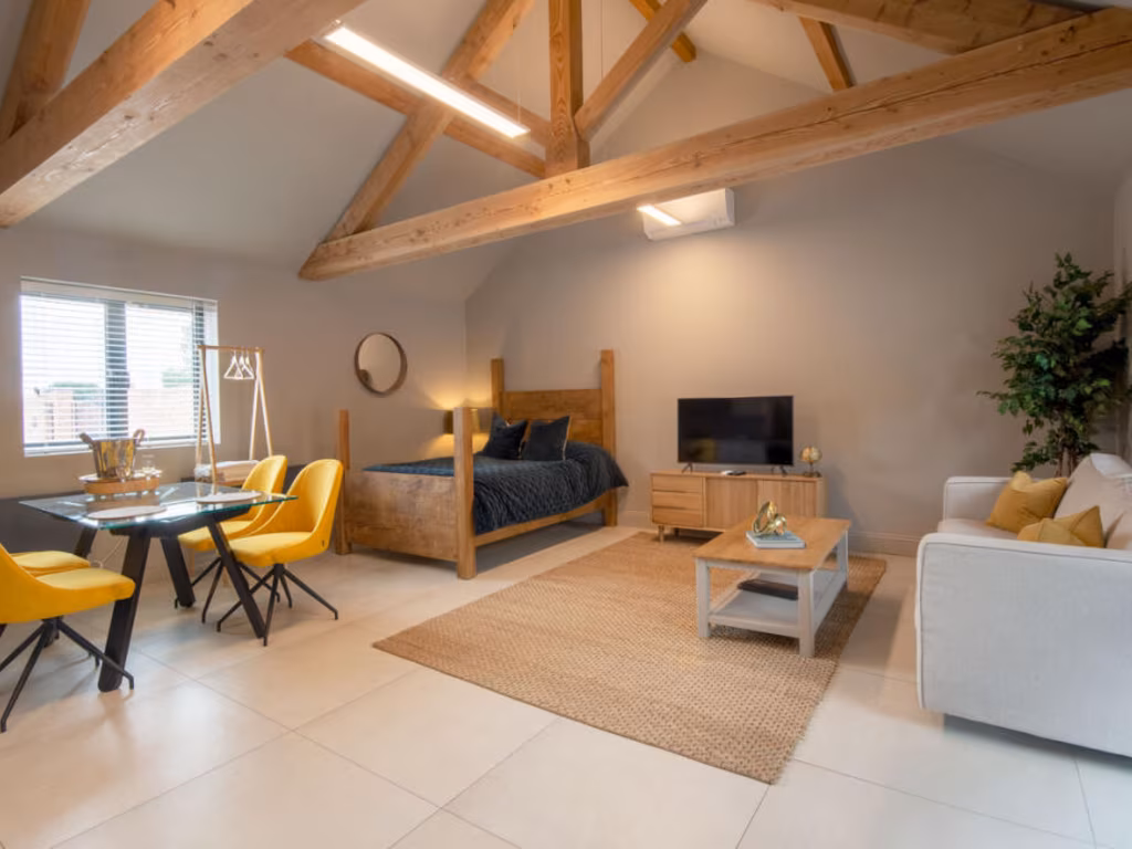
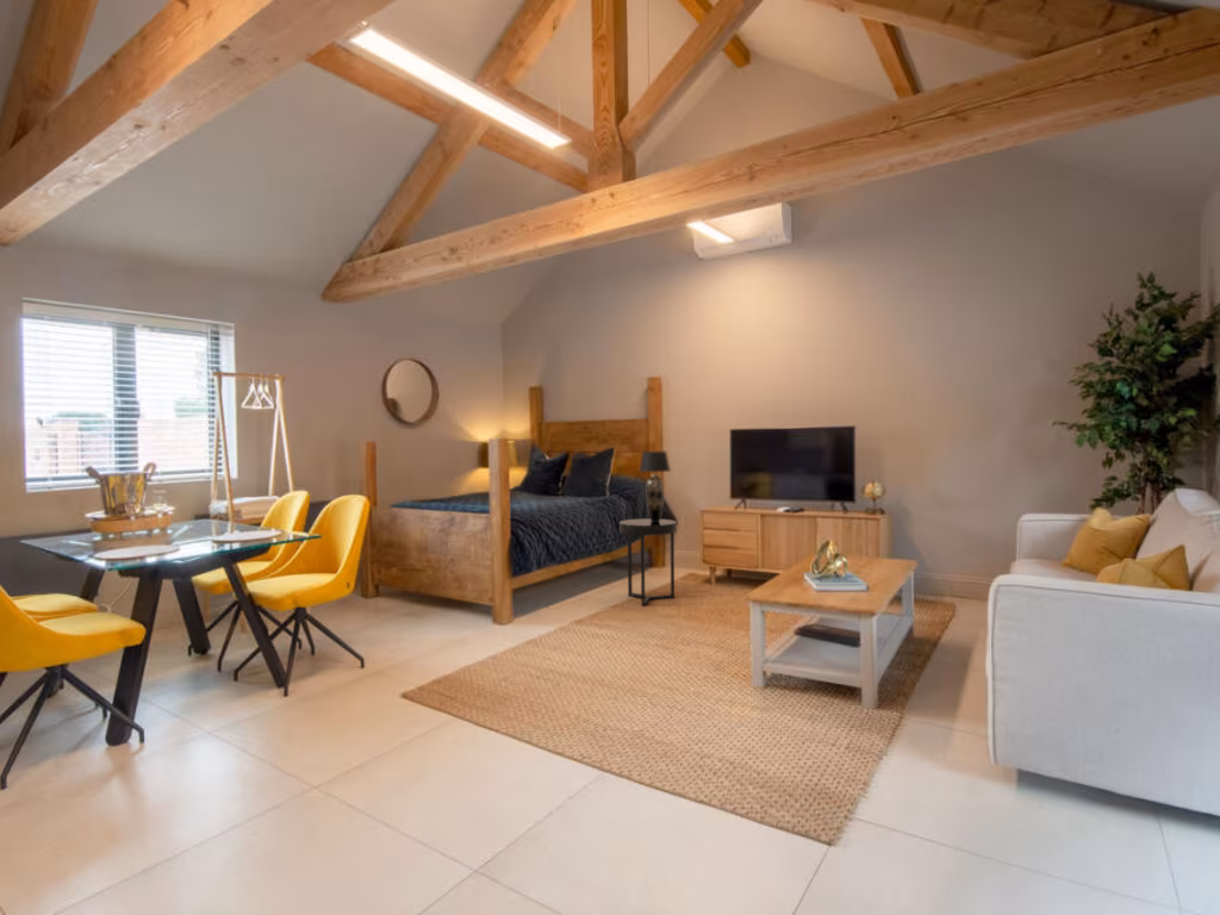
+ table lamp [637,450,672,522]
+ side table [618,518,678,606]
